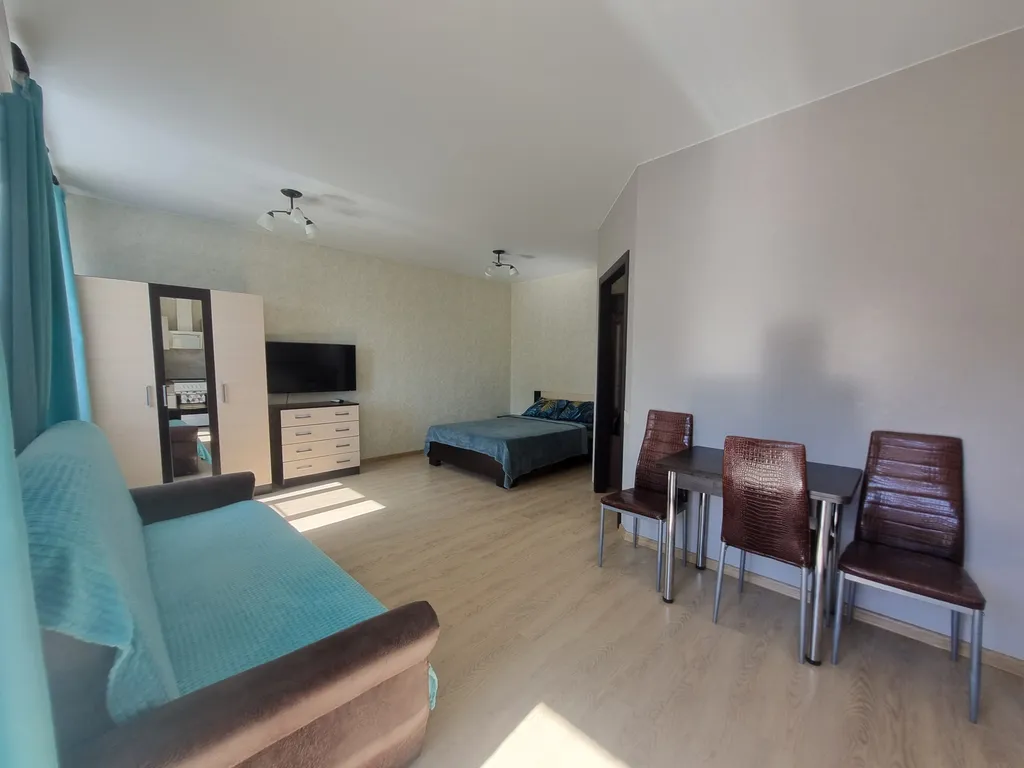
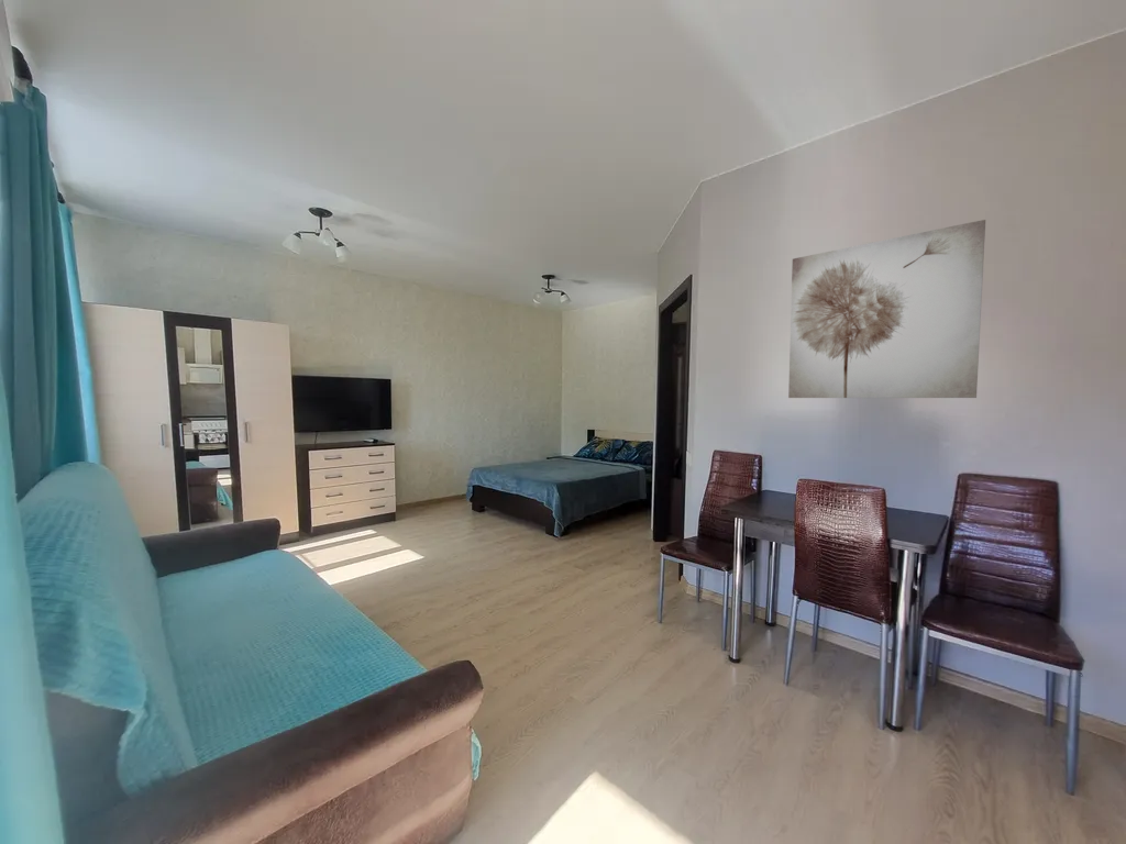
+ wall art [787,219,986,399]
